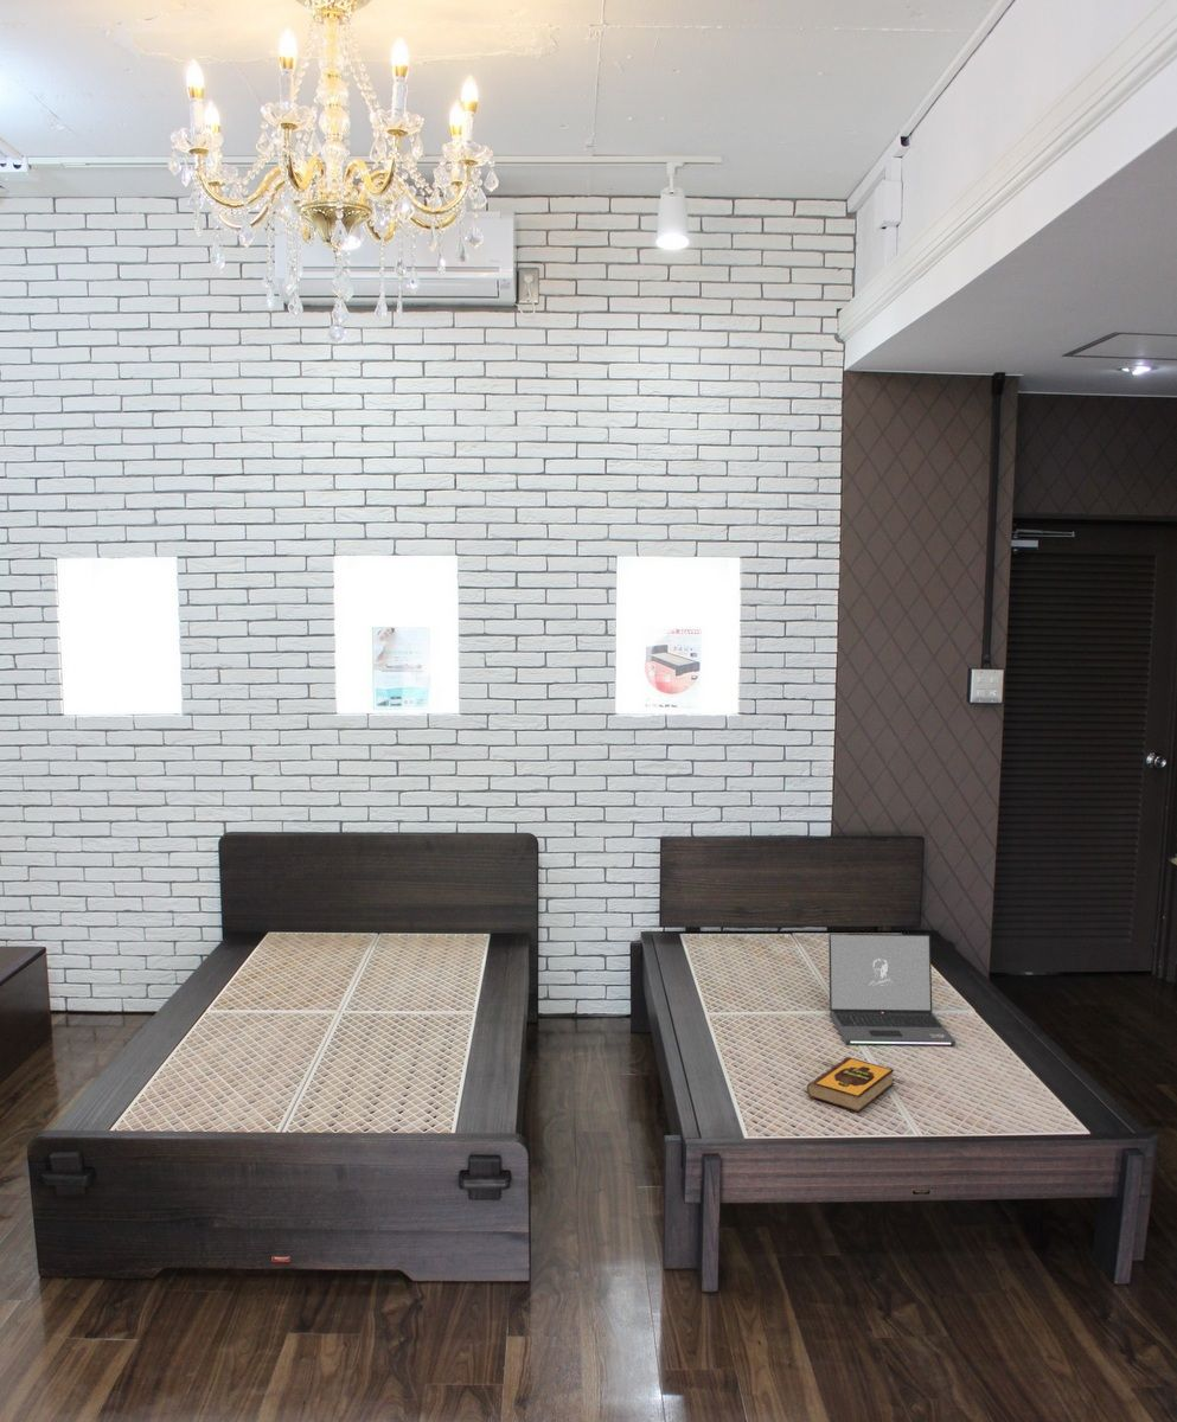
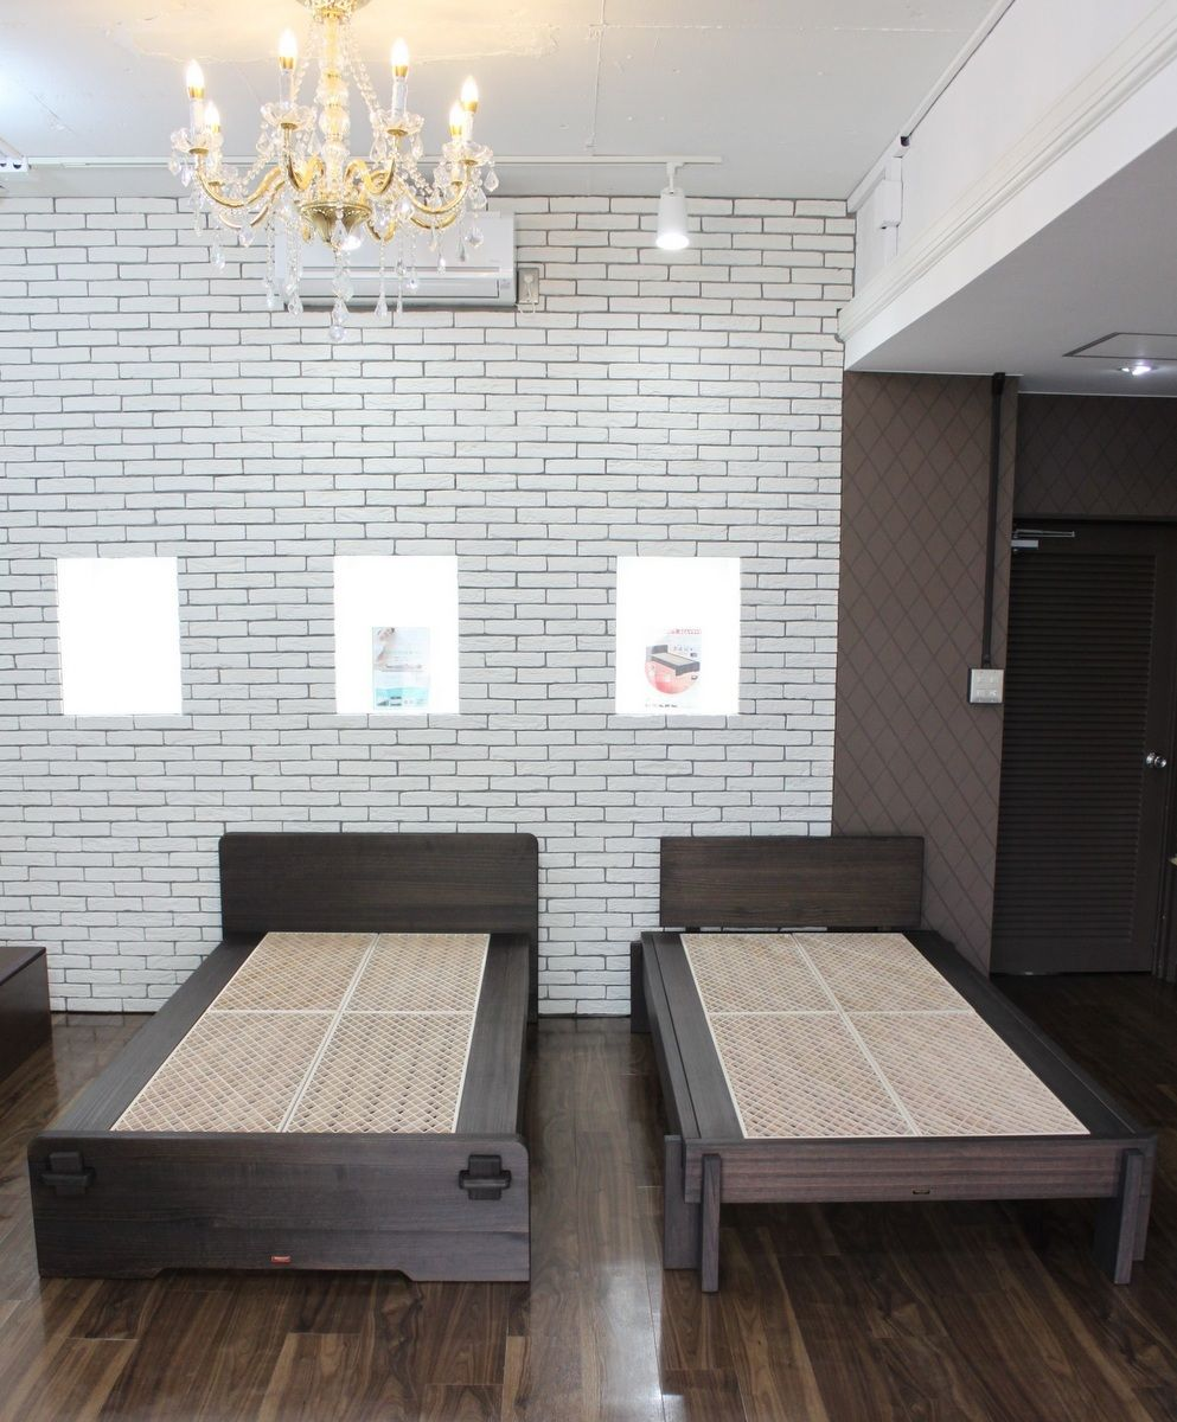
- laptop [827,933,957,1046]
- hardback book [806,1056,895,1113]
